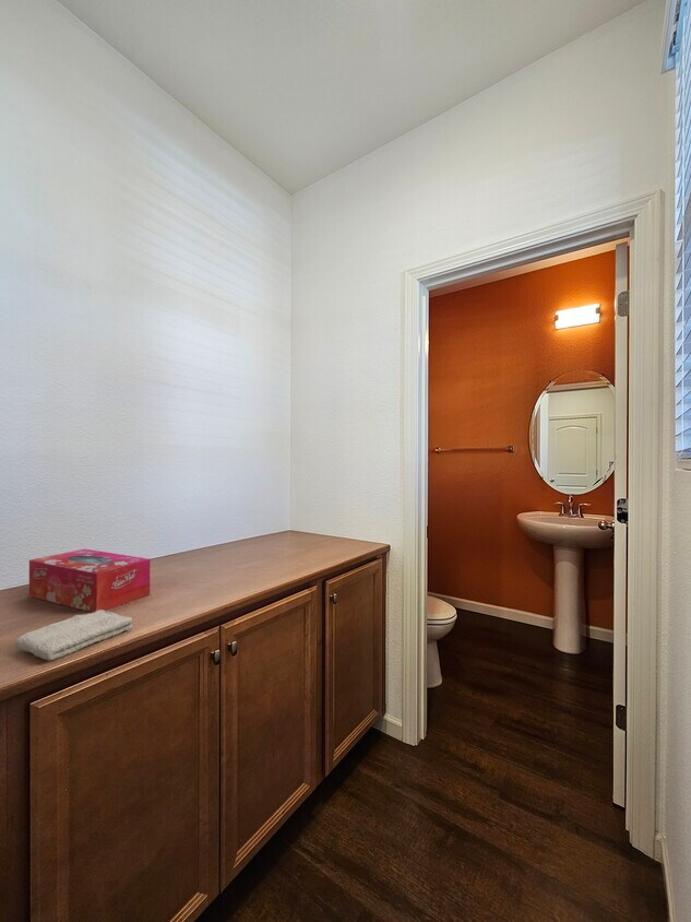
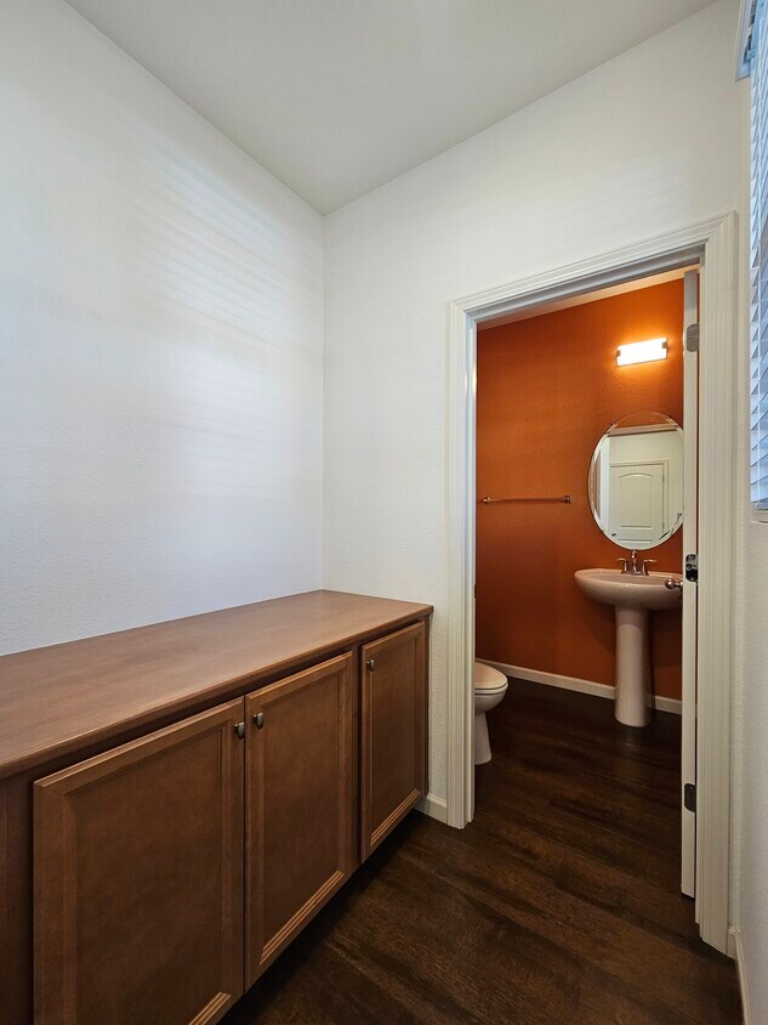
- tissue box [28,548,151,613]
- washcloth [13,610,134,661]
